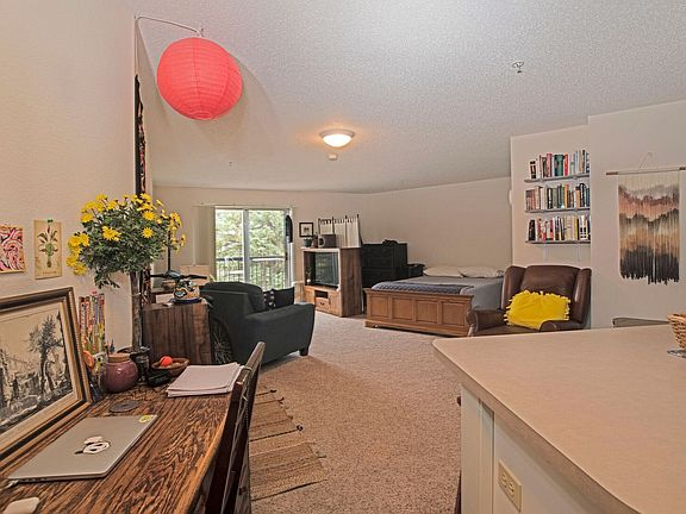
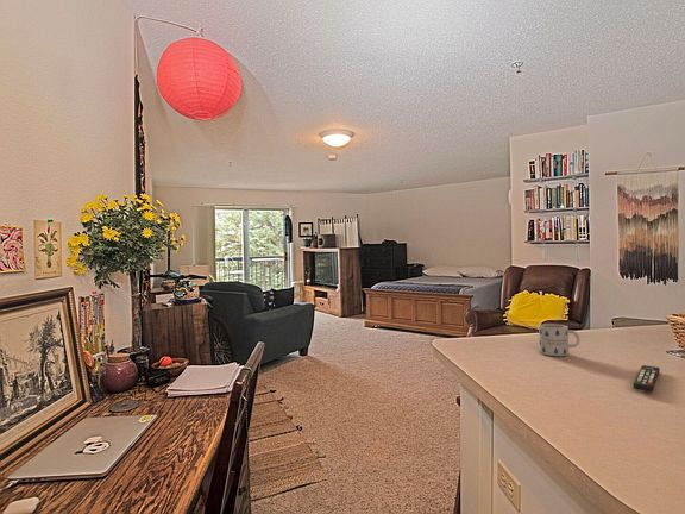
+ remote control [633,364,661,393]
+ mug [538,322,582,357]
